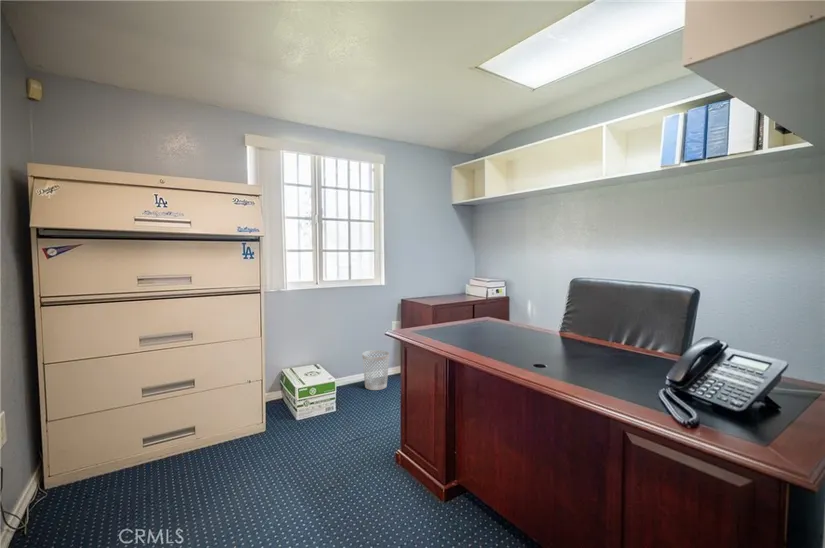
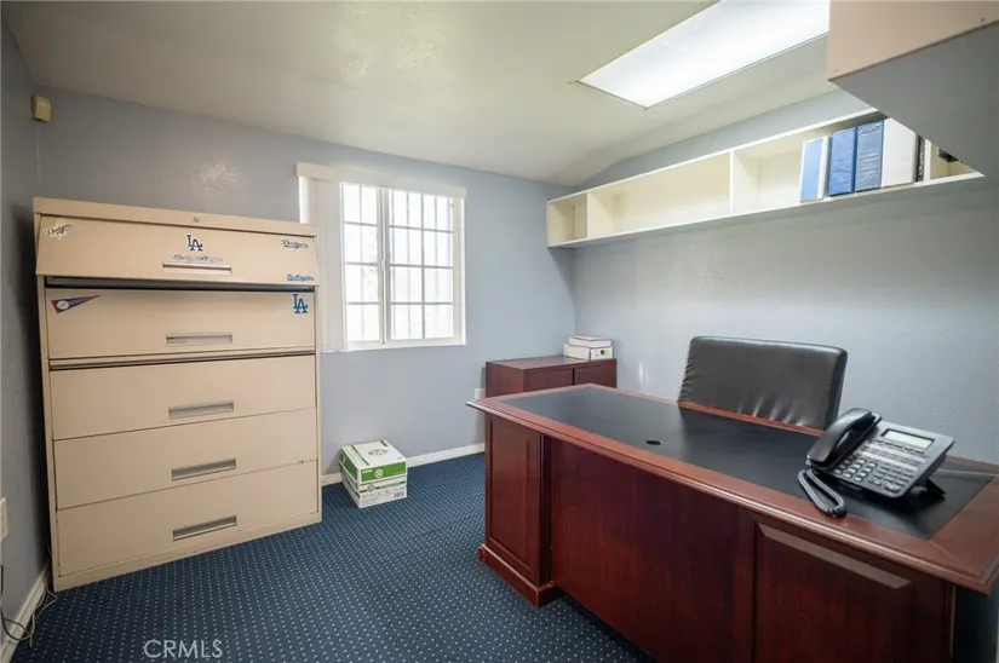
- wastebasket [361,349,390,391]
